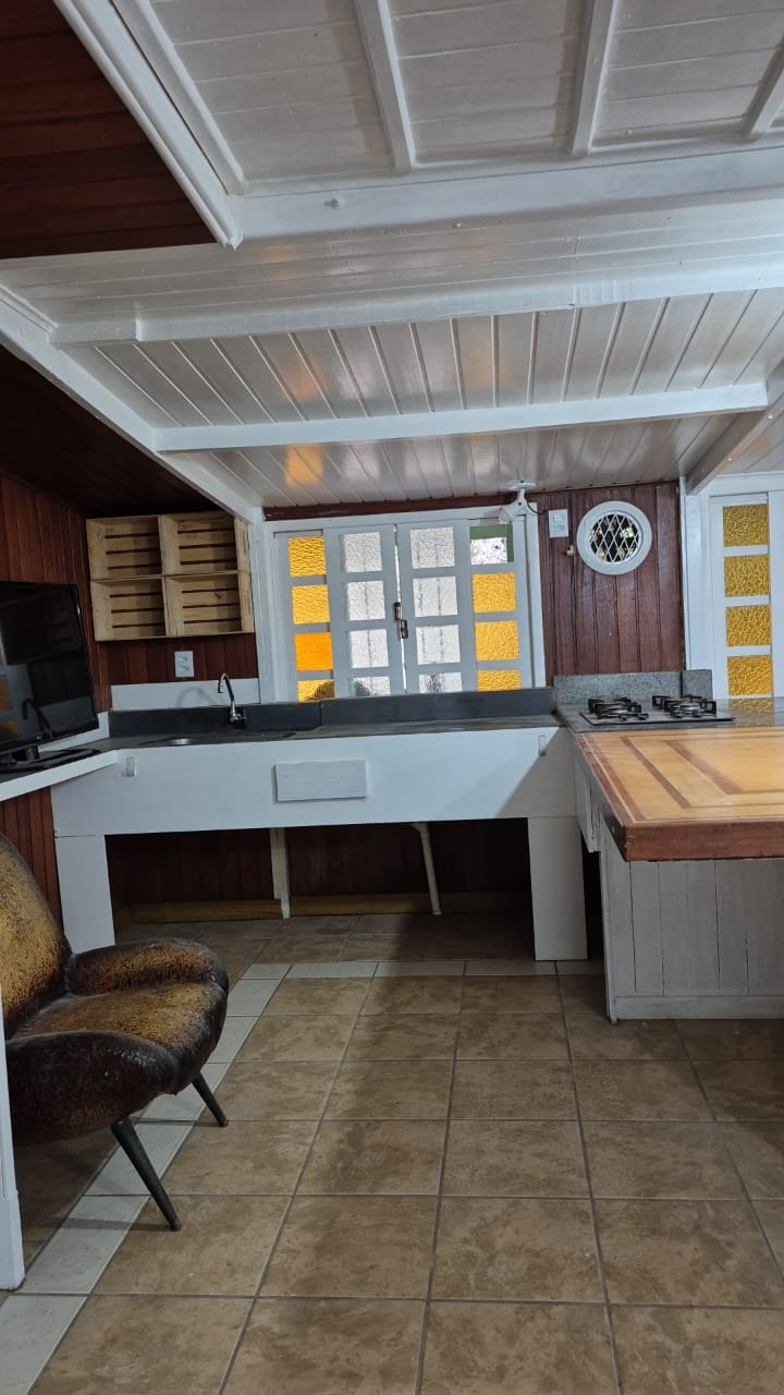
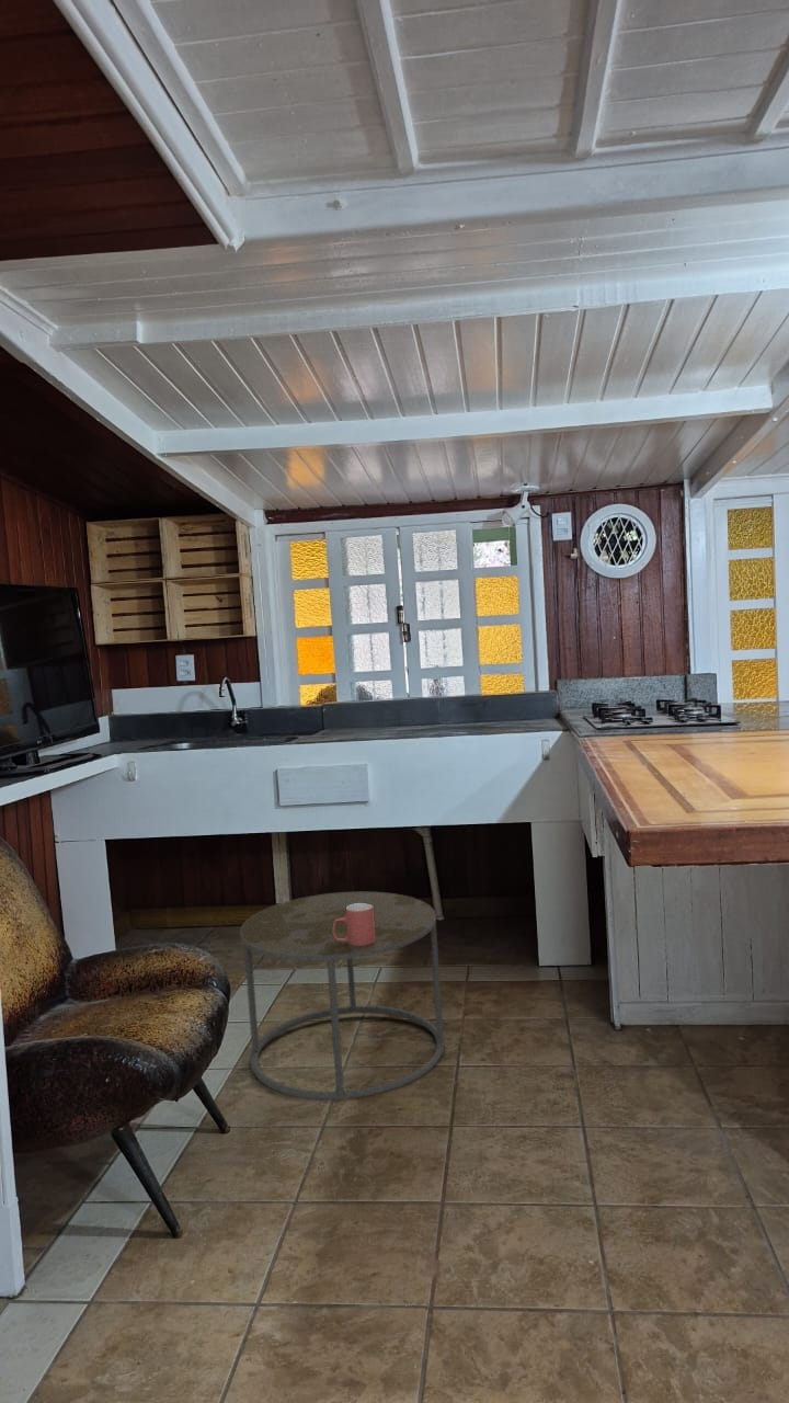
+ mug [332,903,376,946]
+ side table [239,891,446,1100]
